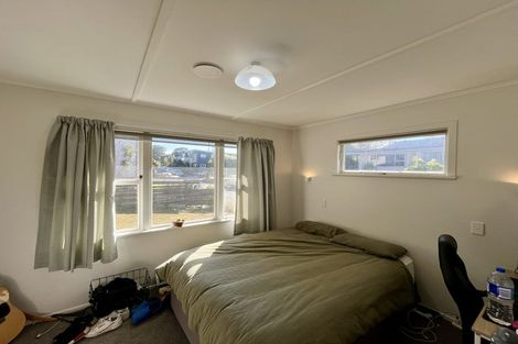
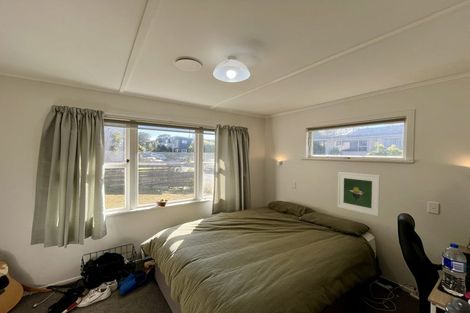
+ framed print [337,171,381,217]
